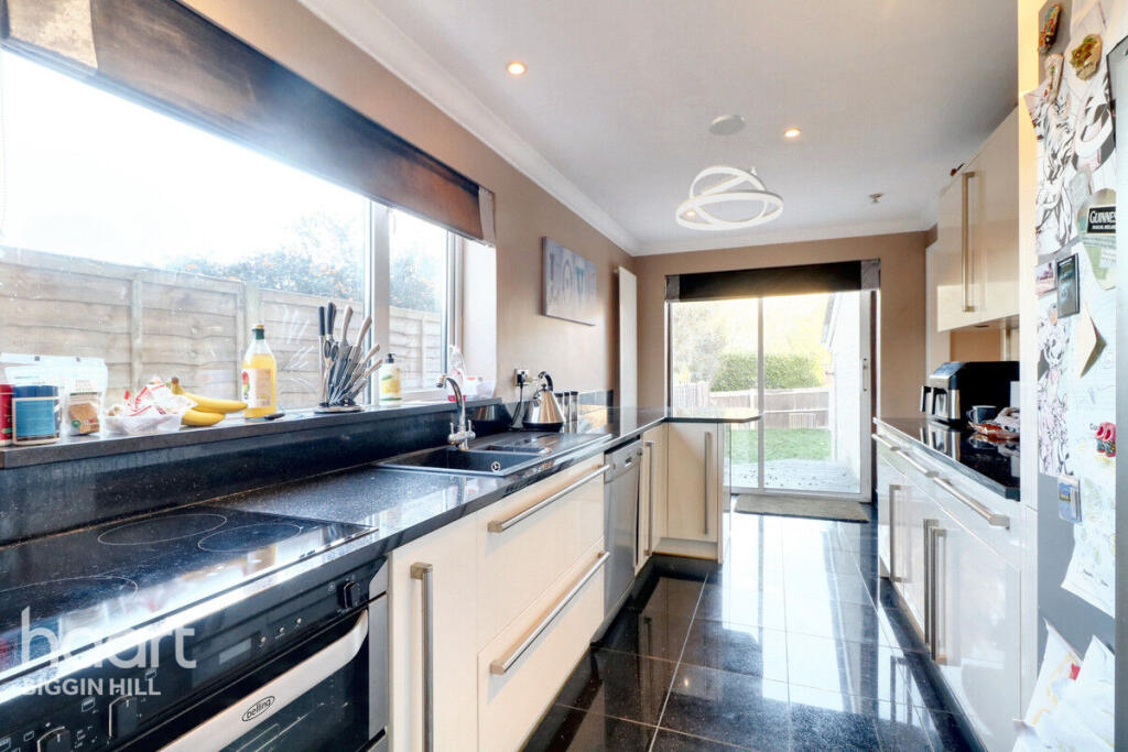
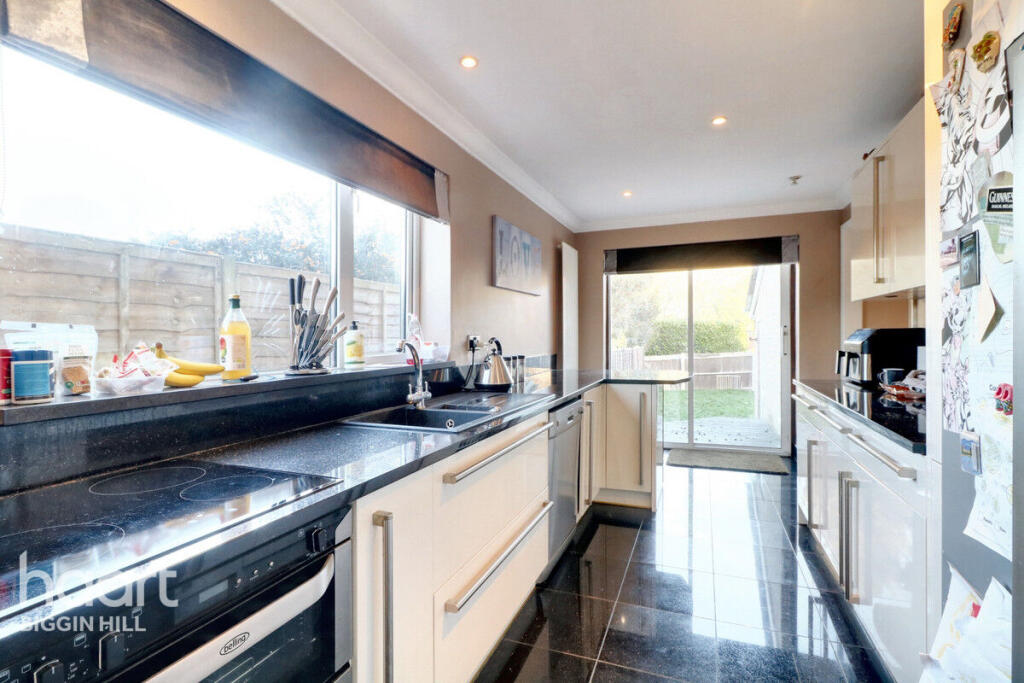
- pendant light [675,113,784,231]
